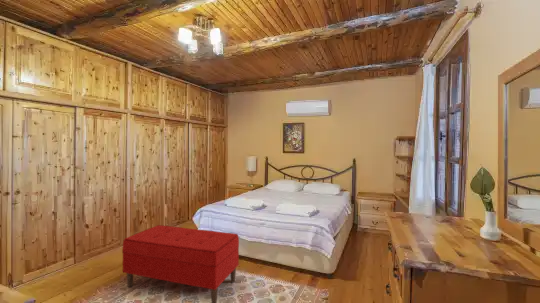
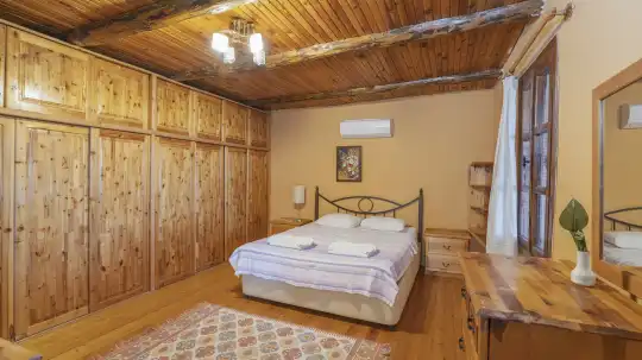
- bench [121,224,240,303]
